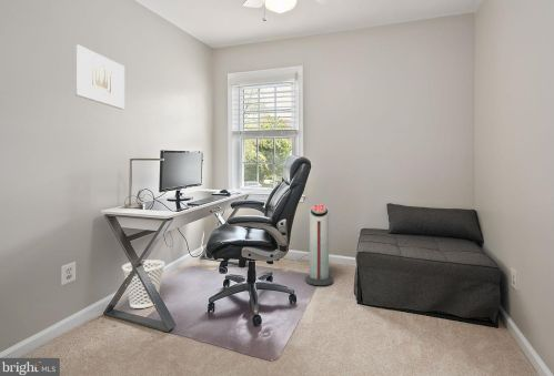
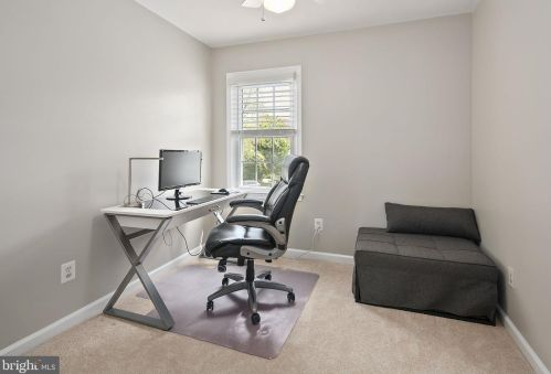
- air purifier [304,203,334,286]
- wall art [73,43,125,111]
- wastebasket [121,258,167,309]
